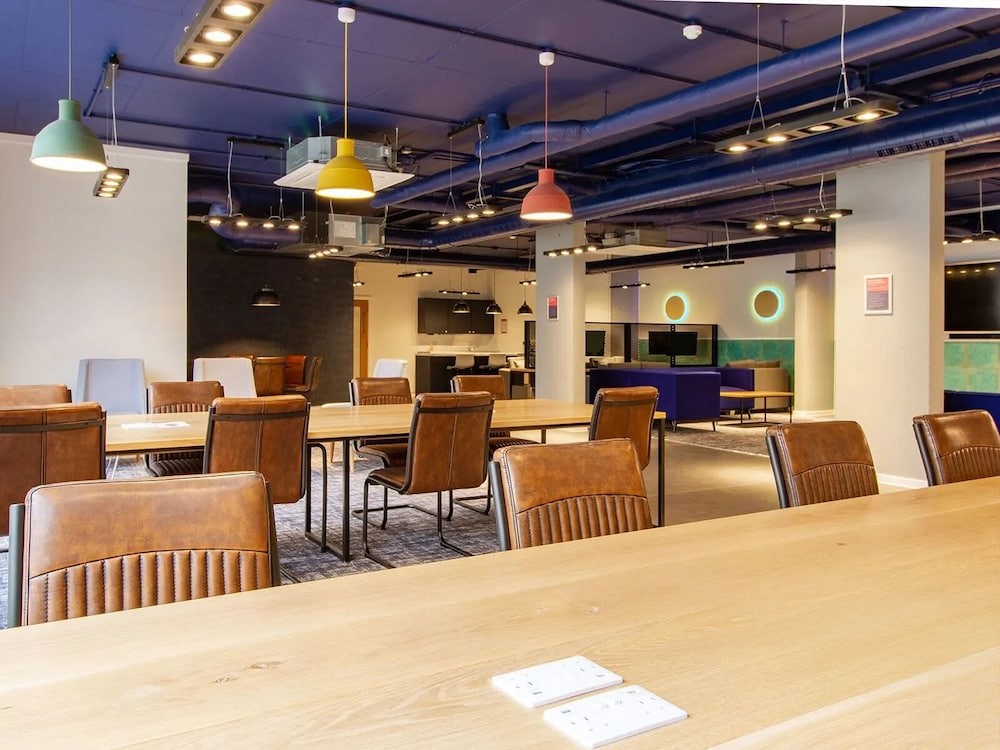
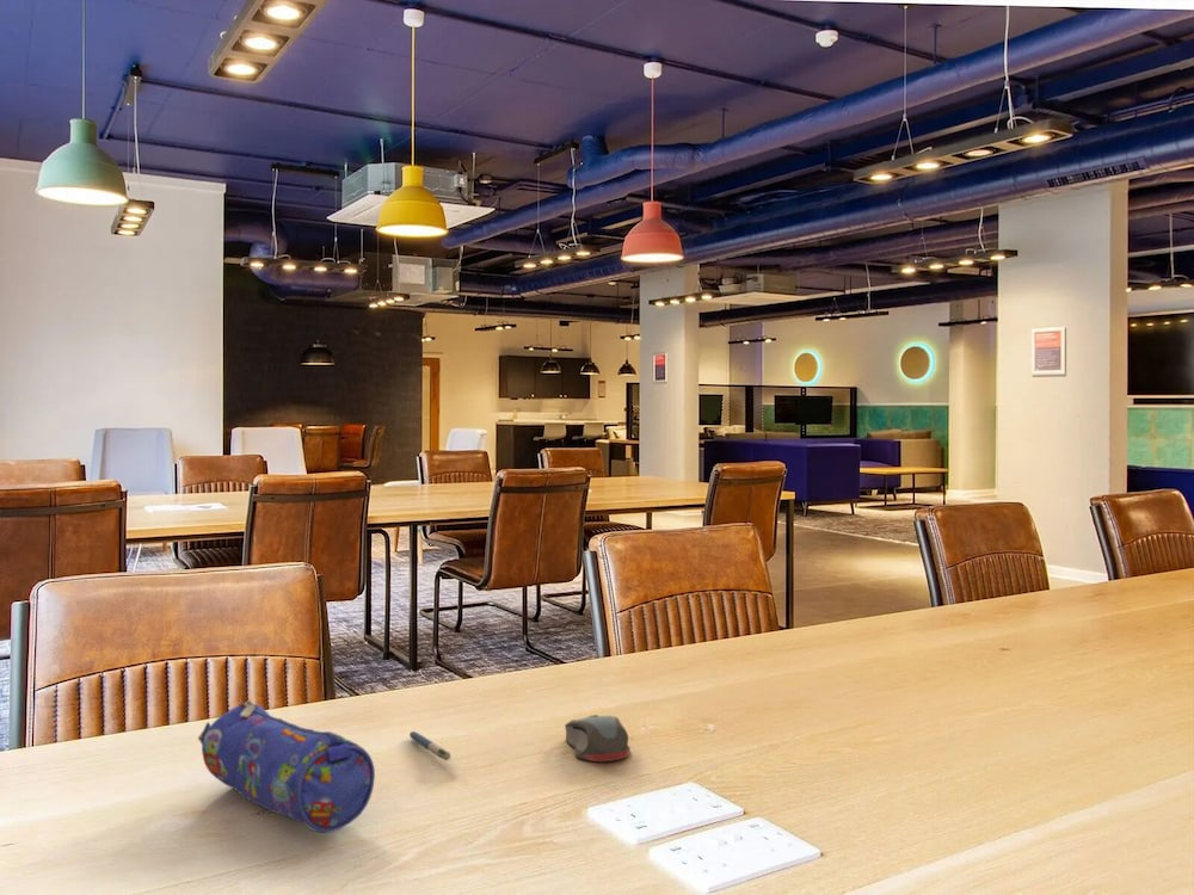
+ computer mouse [564,714,632,763]
+ pen [408,730,451,761]
+ pencil case [197,699,376,834]
